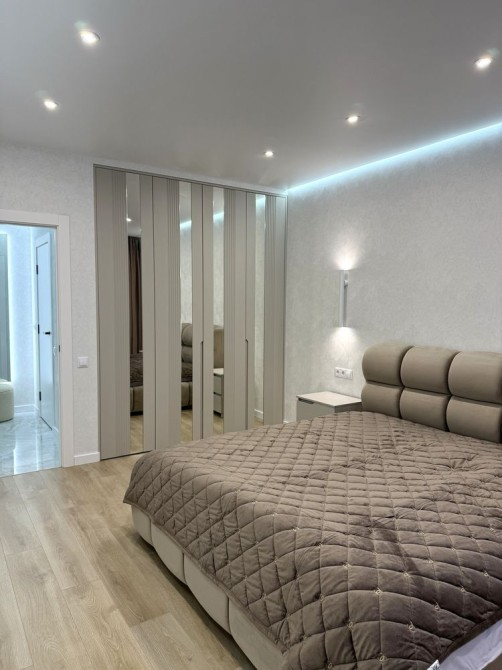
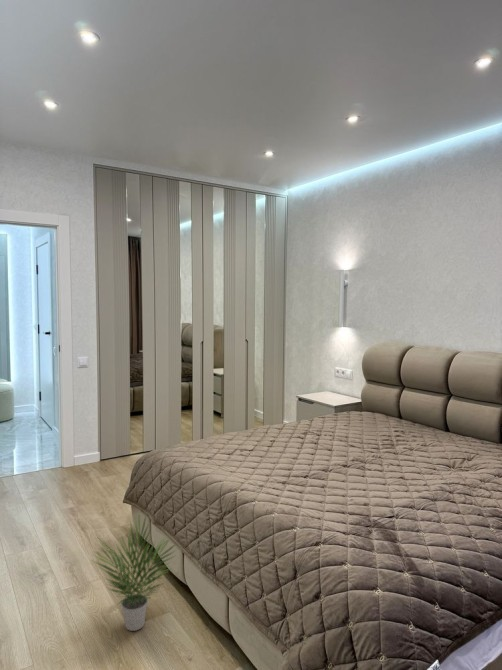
+ potted plant [90,515,178,632]
